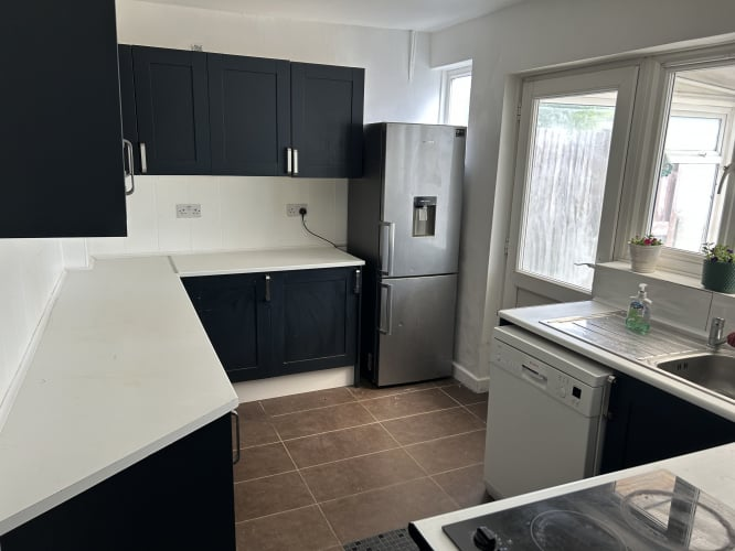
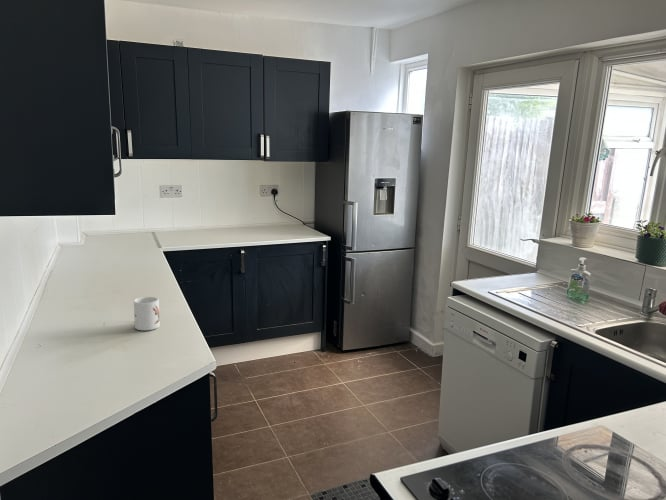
+ mug [133,296,160,331]
